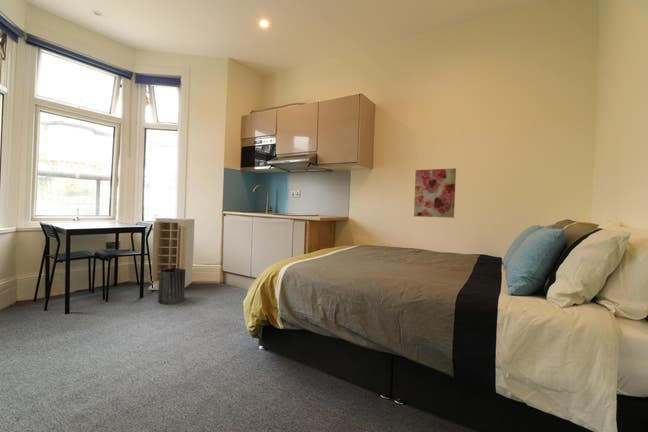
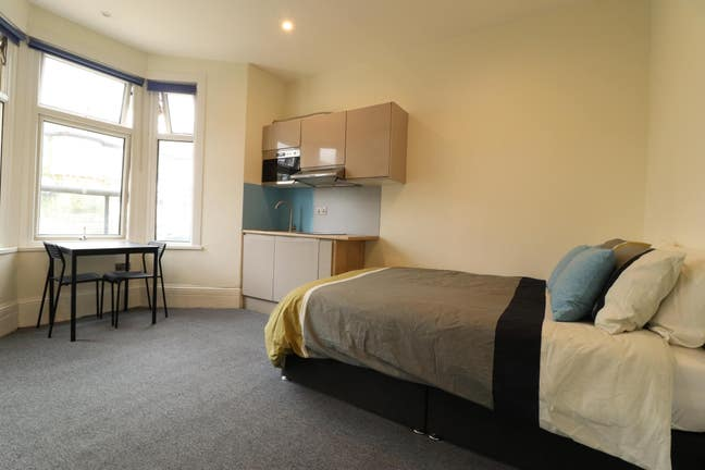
- cabinet [148,217,196,291]
- wall art [413,167,457,219]
- trash can [157,268,186,305]
